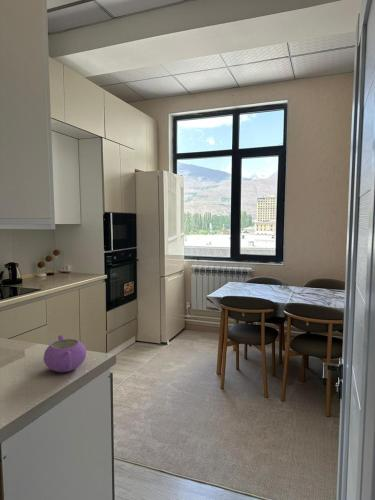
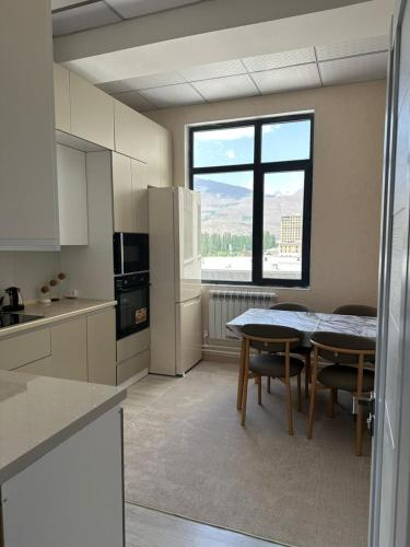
- teapot [43,334,87,373]
